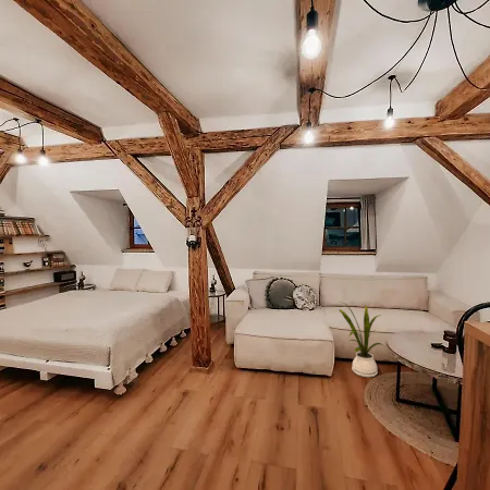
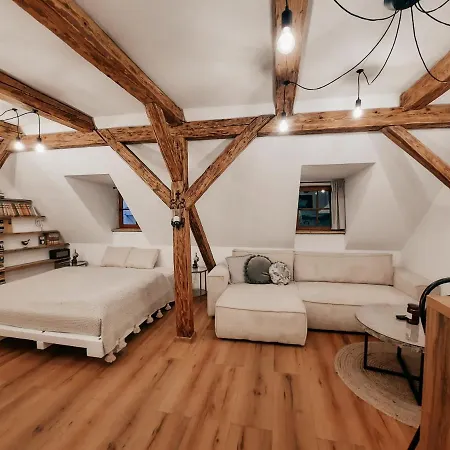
- house plant [338,301,387,378]
